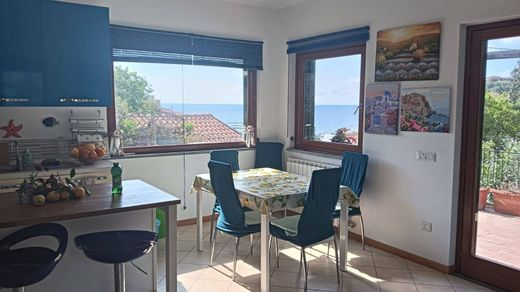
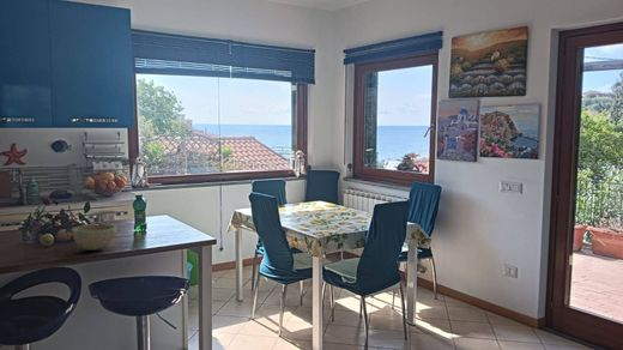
+ bowl [71,223,119,252]
